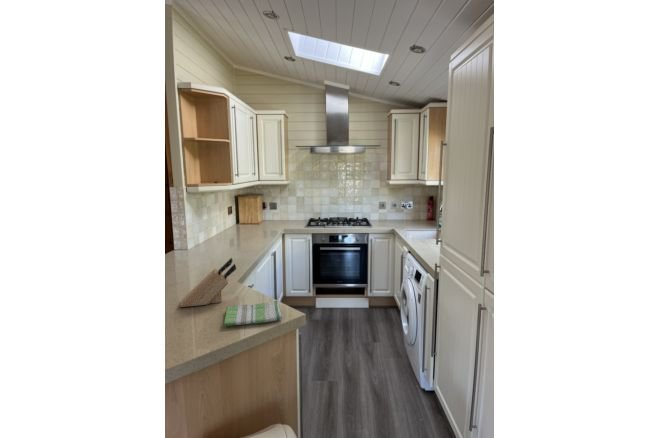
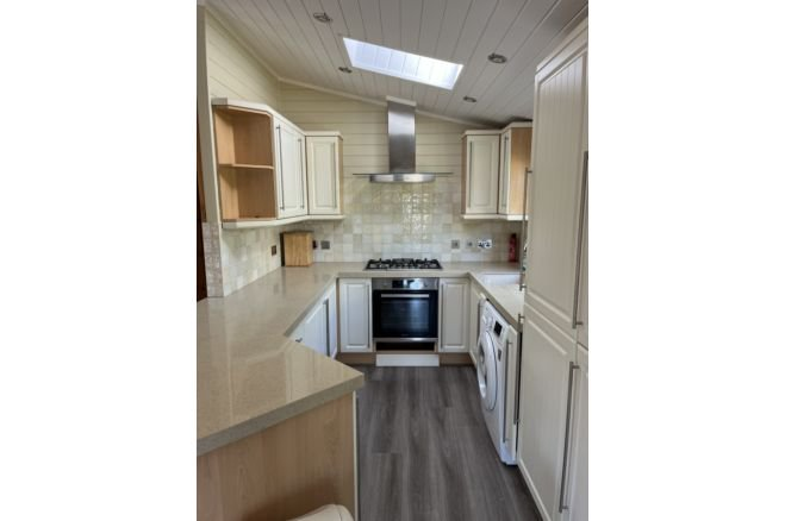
- knife block [178,257,237,308]
- dish towel [223,299,283,327]
